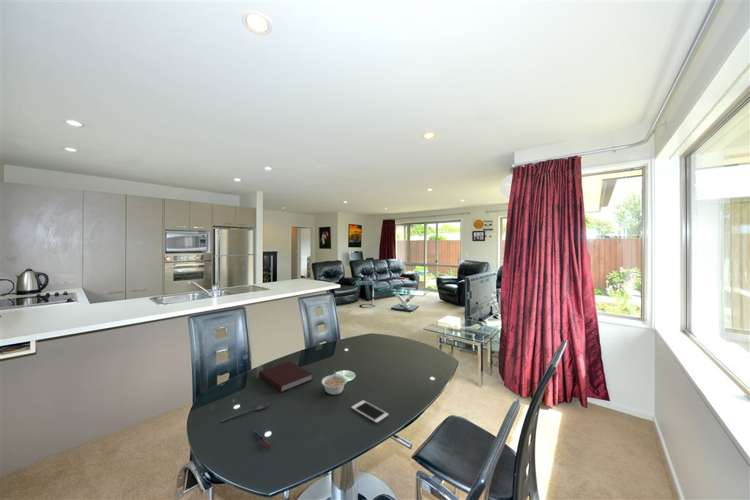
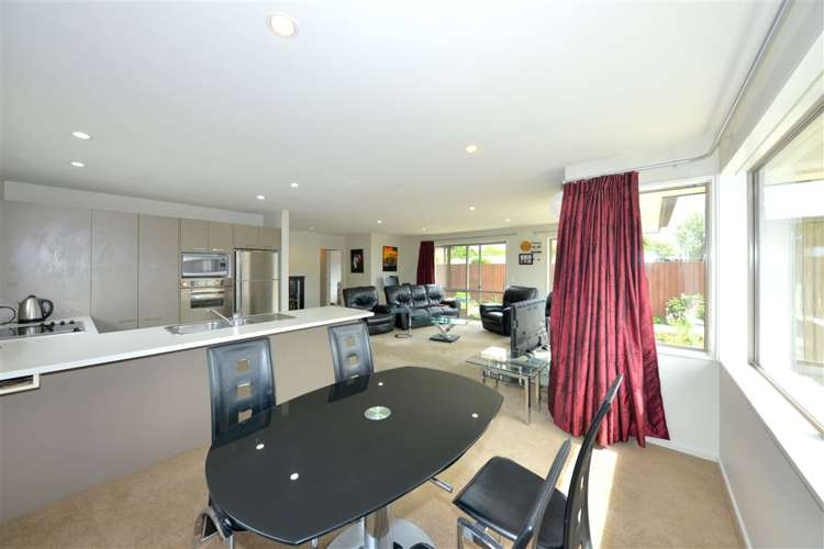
- spoon [220,401,271,423]
- cell phone [350,399,389,424]
- notebook [258,360,313,393]
- pen [252,429,272,449]
- legume [321,370,347,396]
